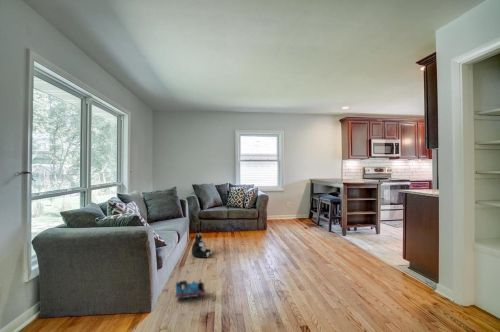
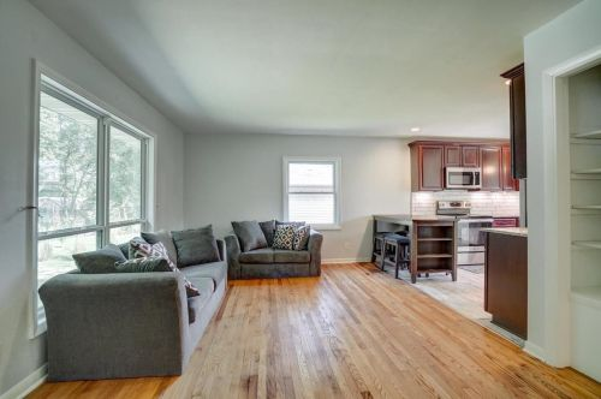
- toy train [173,279,208,300]
- plush toy [191,232,215,259]
